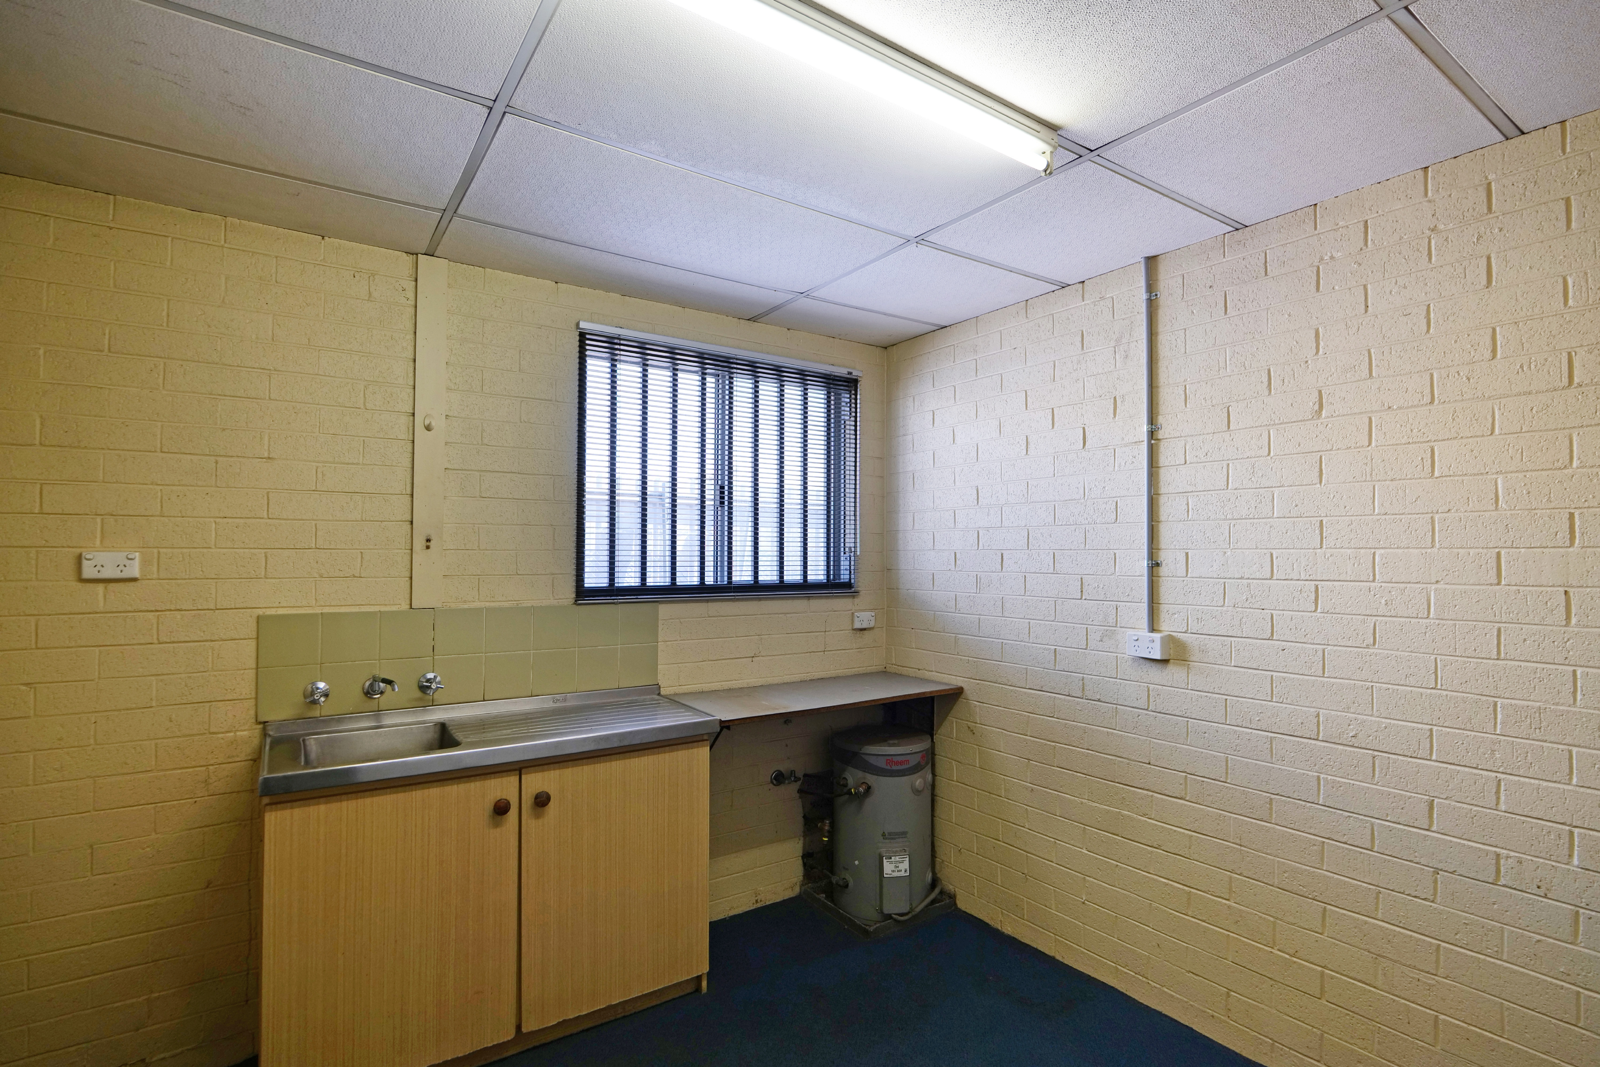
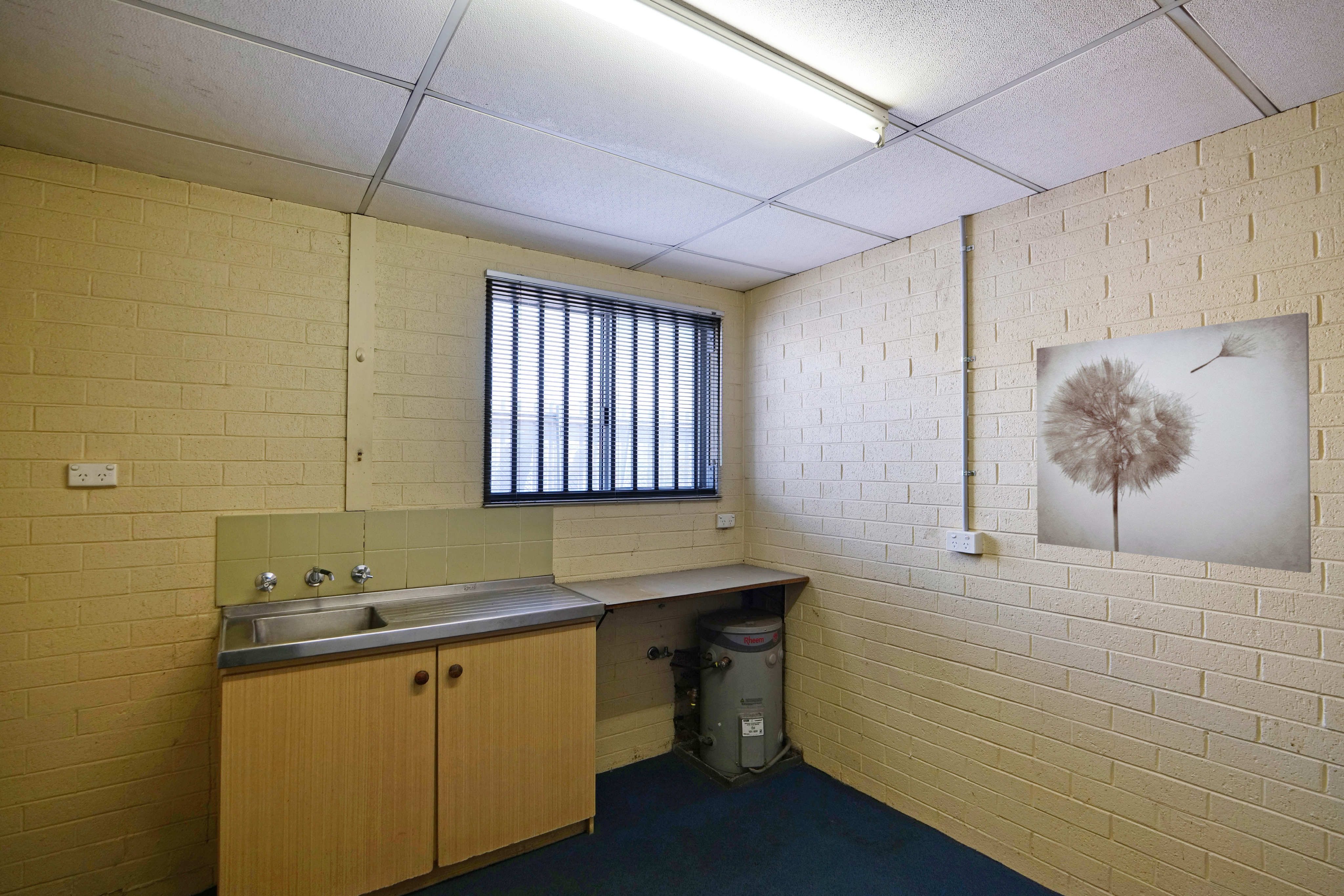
+ wall art [1036,312,1312,573]
